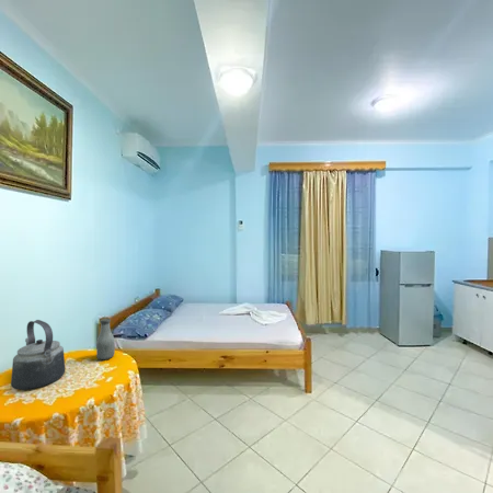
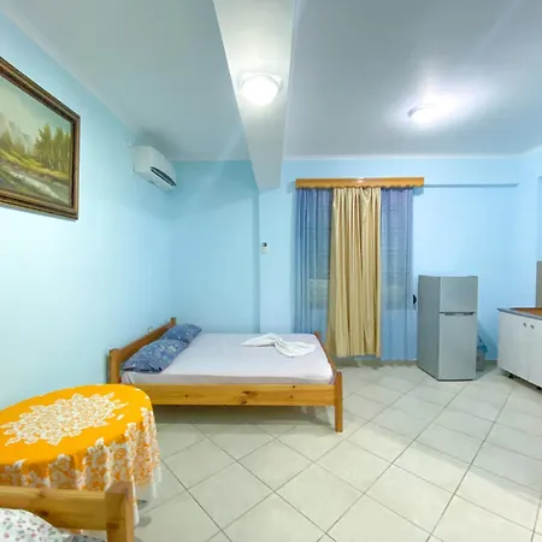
- bottle [95,317,116,360]
- kettle [10,319,67,391]
